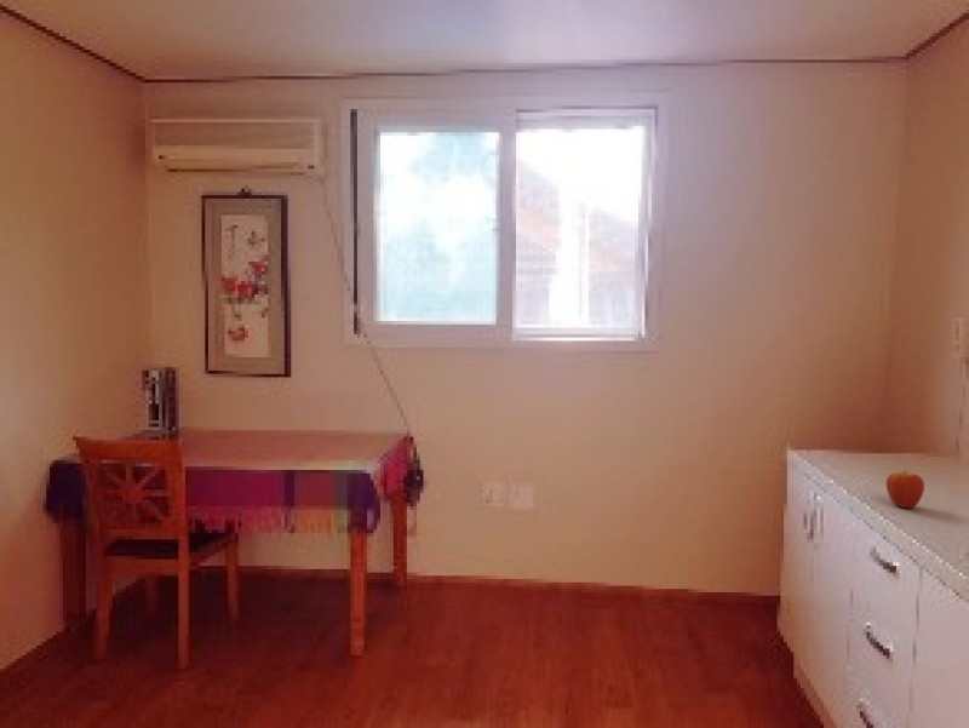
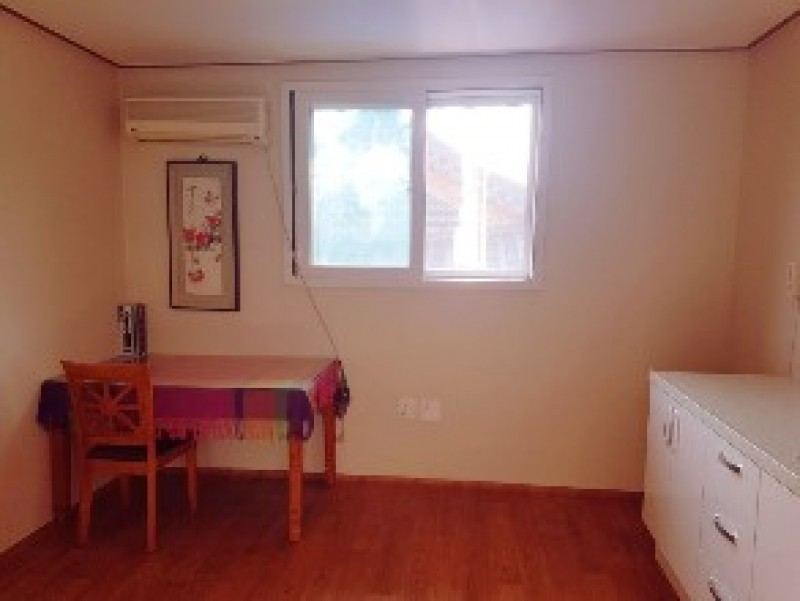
- fruit [885,468,925,509]
